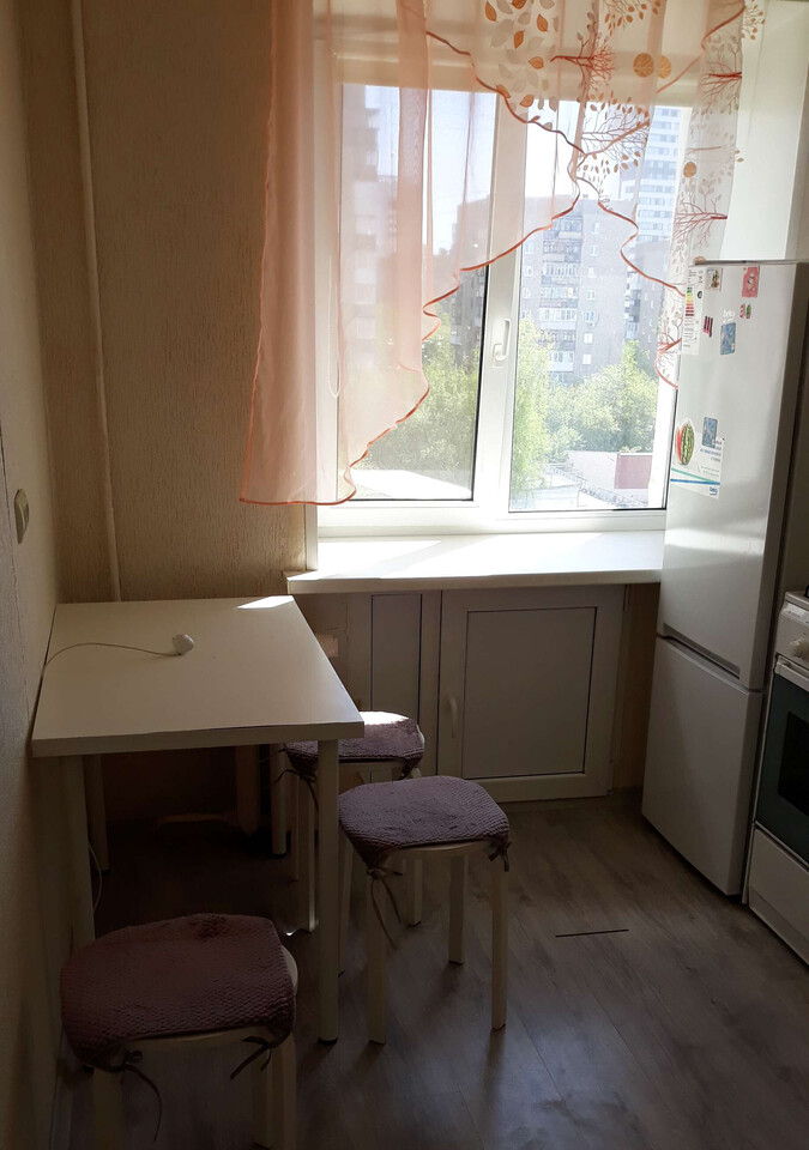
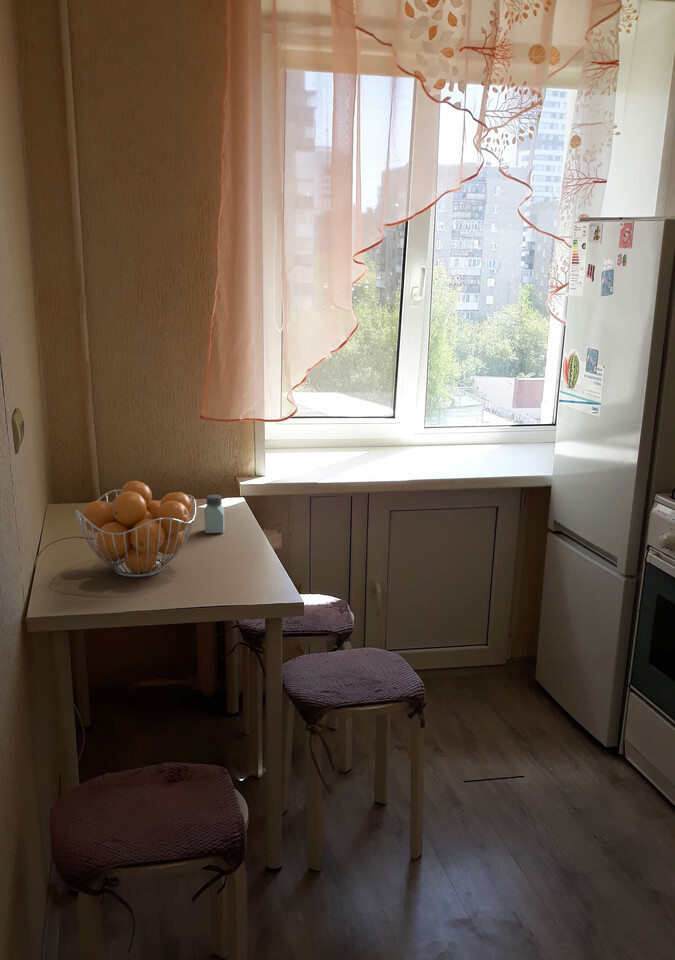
+ saltshaker [203,494,225,534]
+ fruit basket [75,480,197,578]
